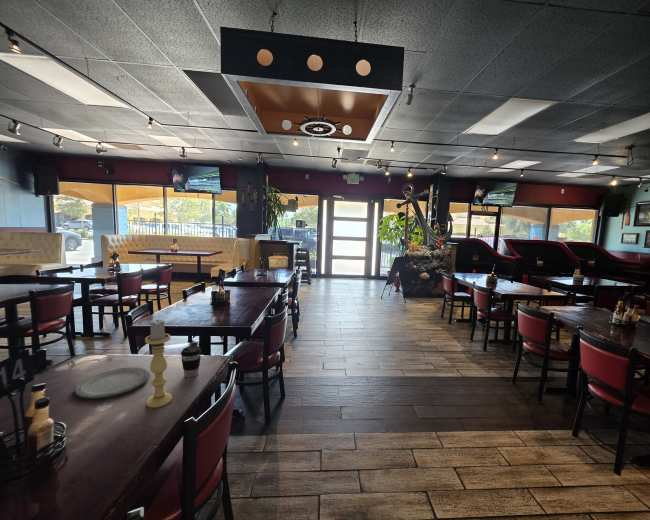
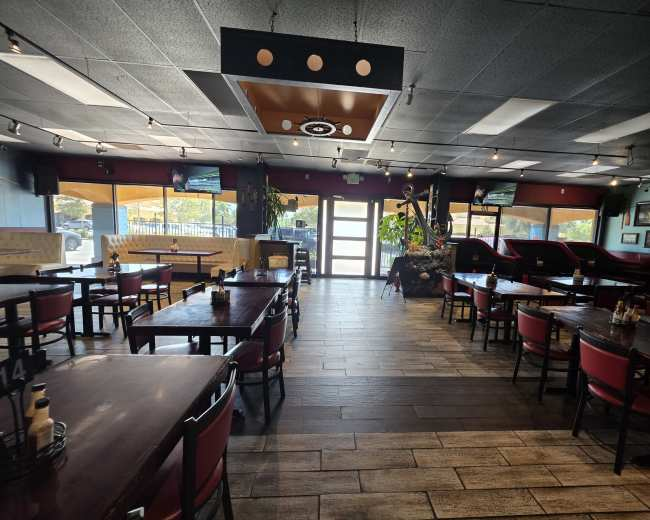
- coffee cup [180,345,202,378]
- candle holder [144,318,173,409]
- plate [74,366,151,400]
